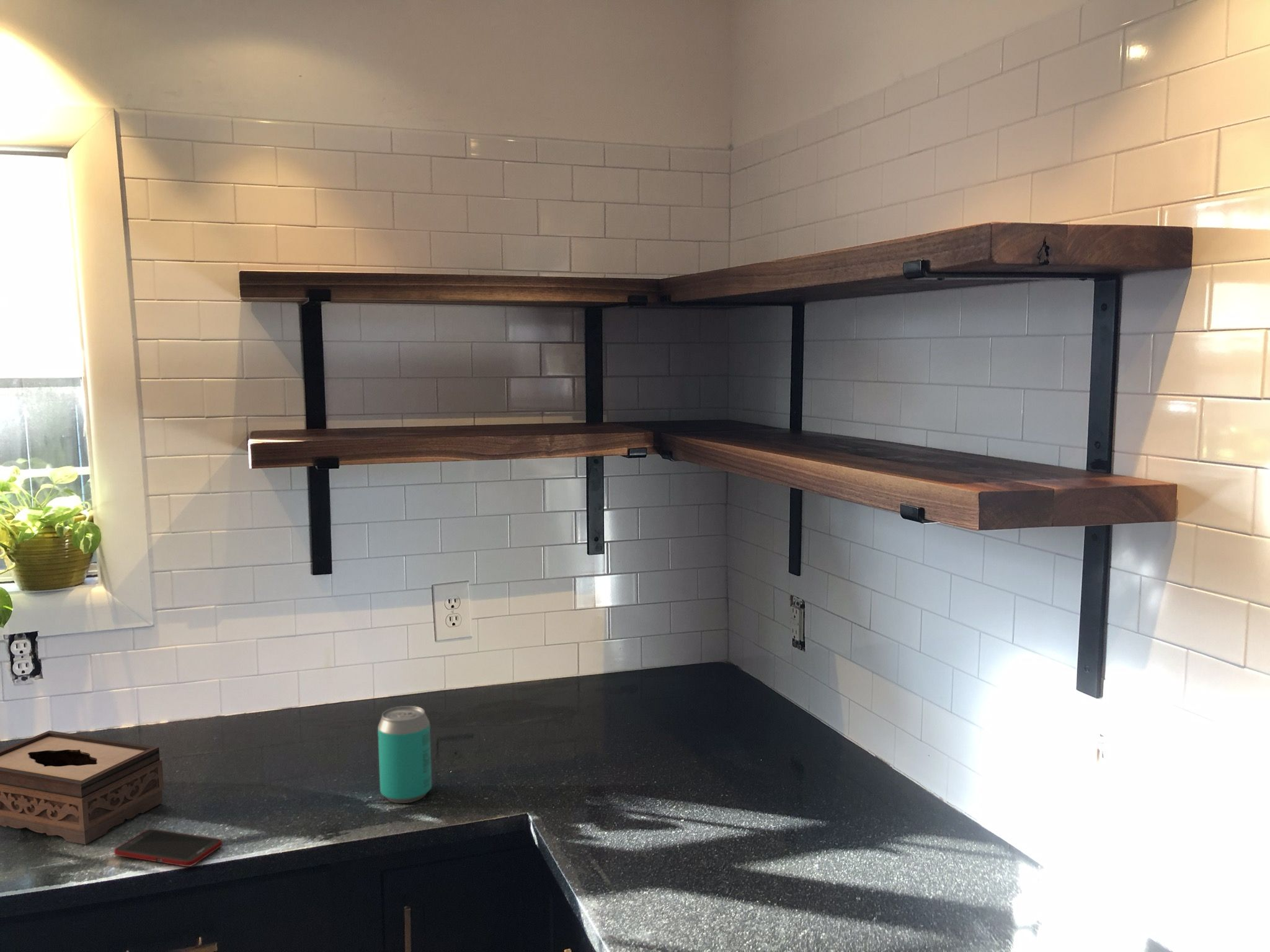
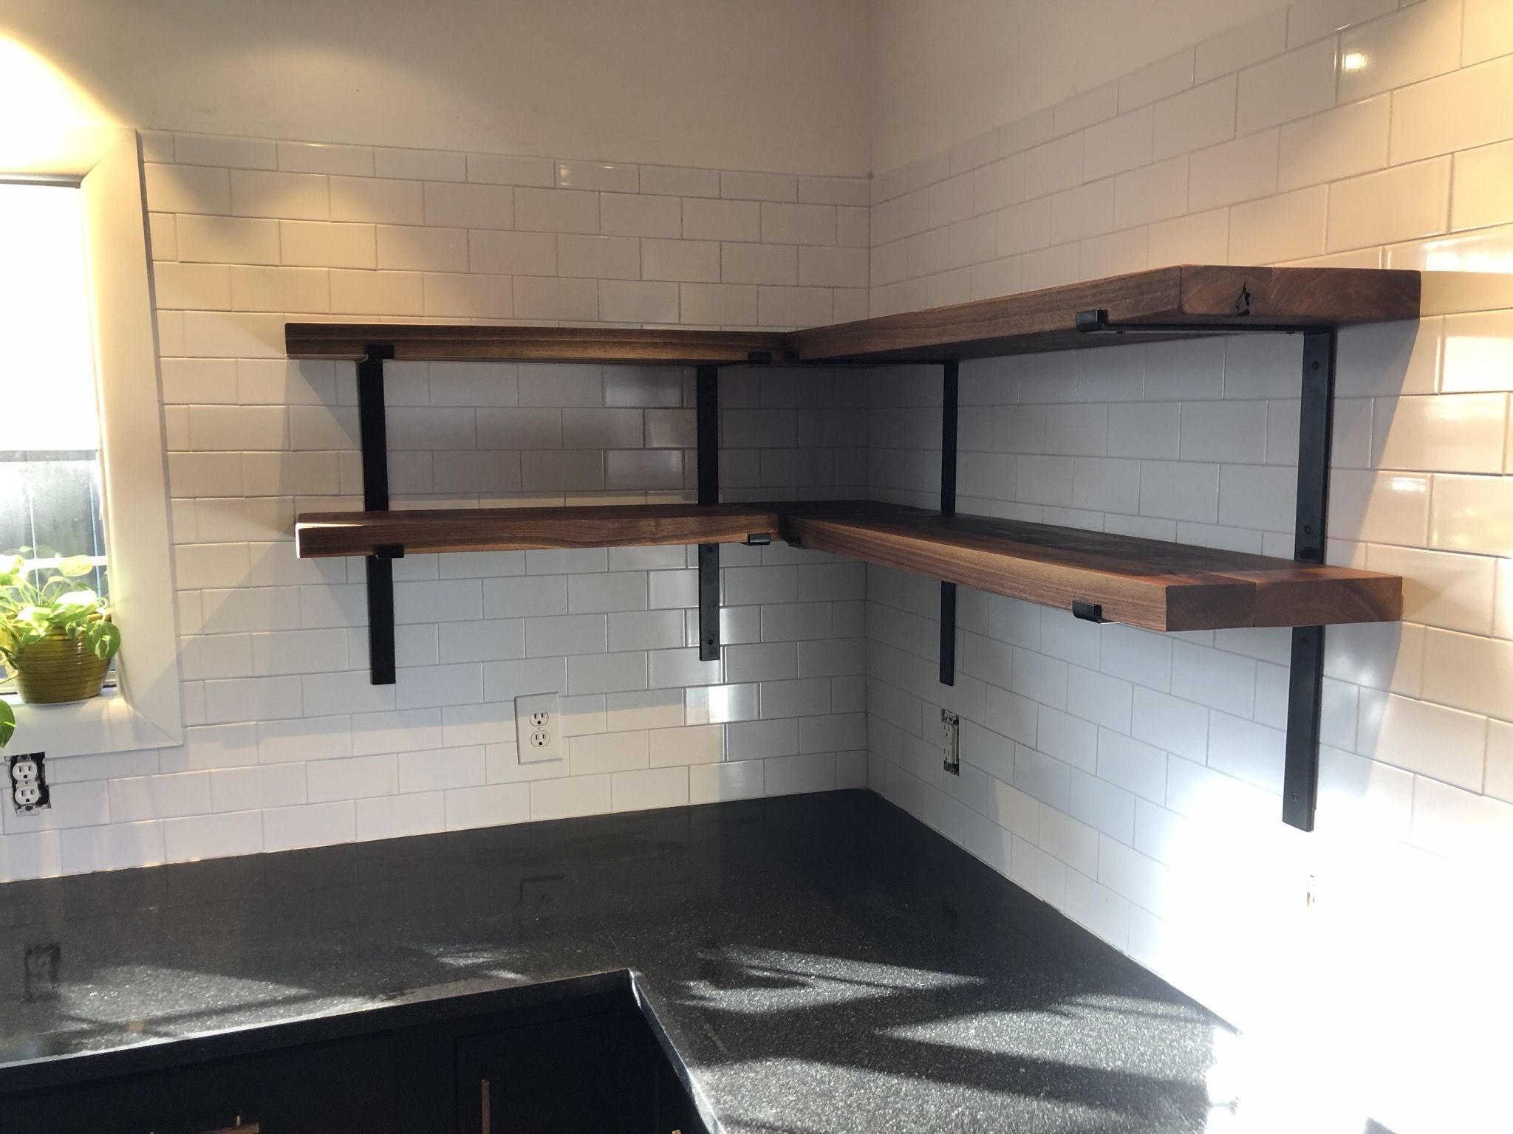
- tissue box [0,730,164,845]
- beverage can [377,705,432,804]
- cell phone [113,828,223,867]
